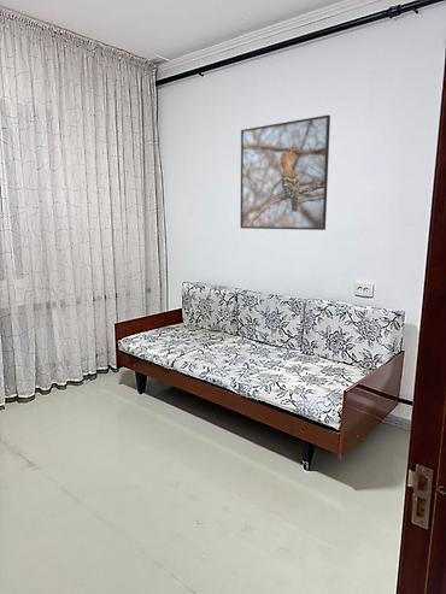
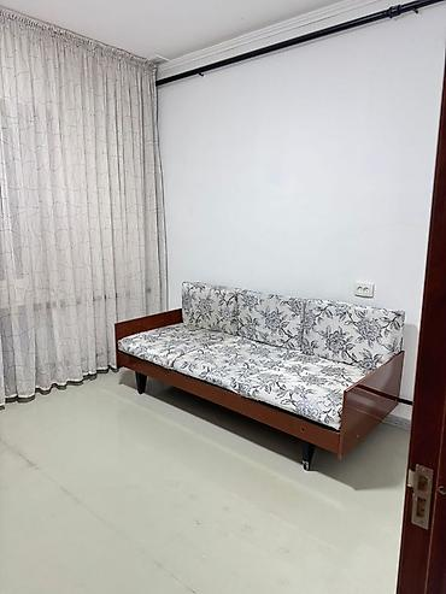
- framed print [239,113,331,231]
